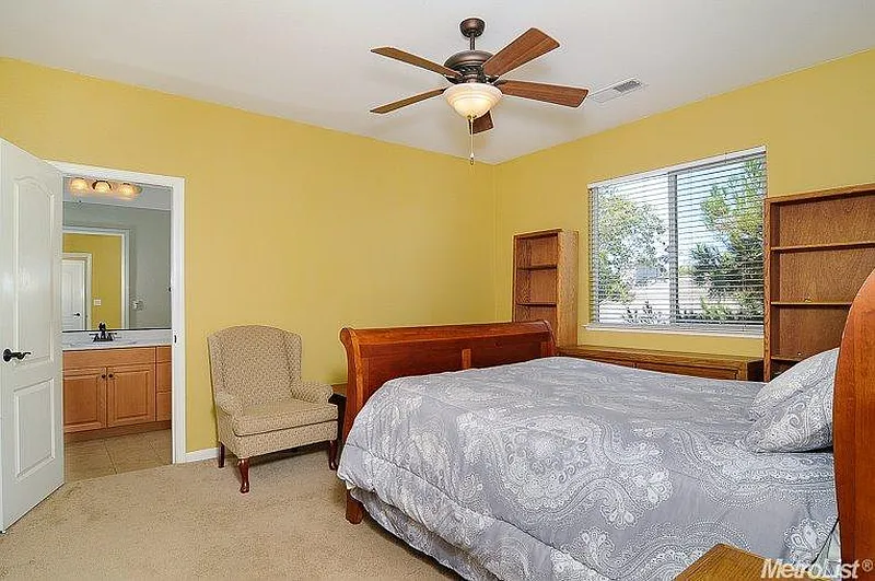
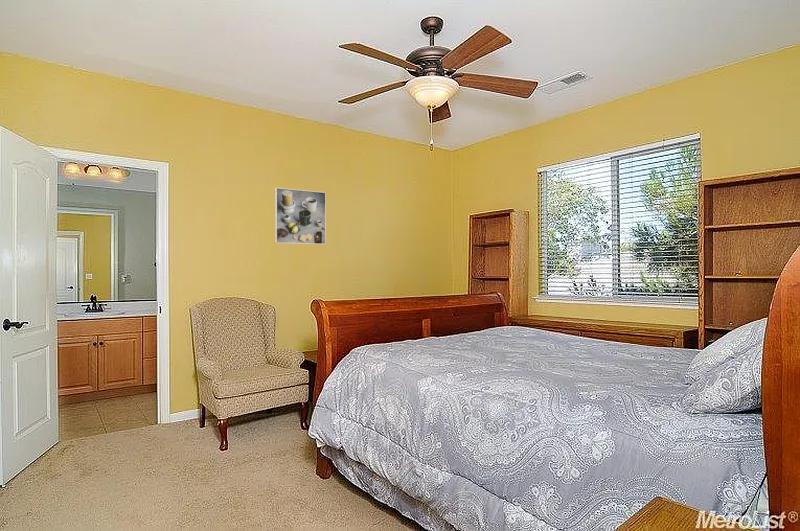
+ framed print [274,187,327,245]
